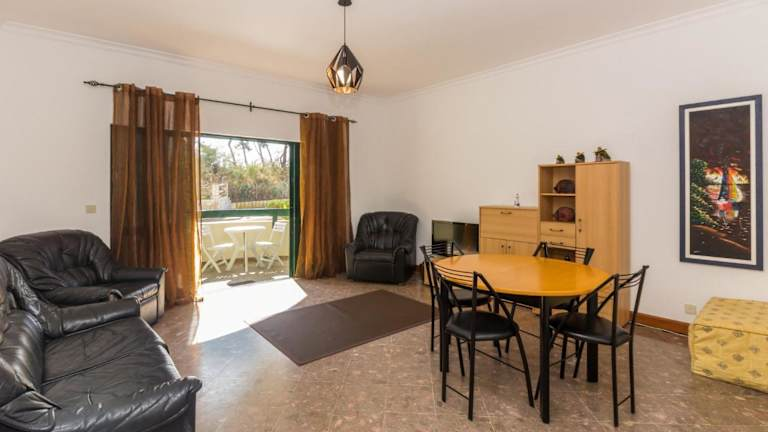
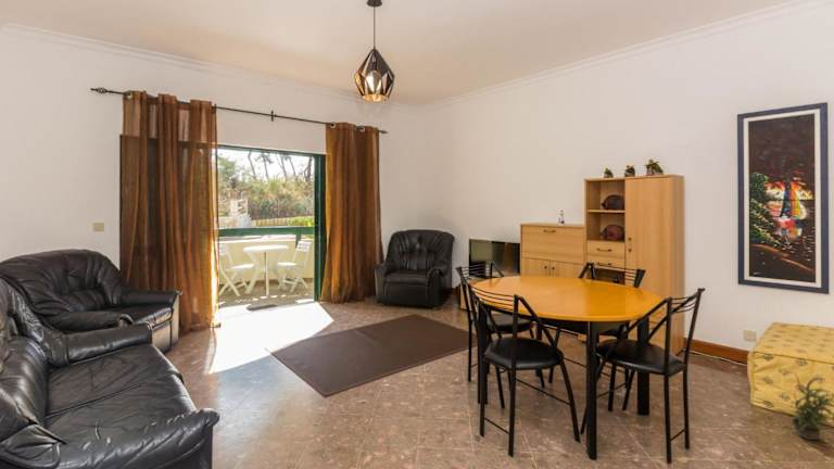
+ potted plant [786,371,834,442]
